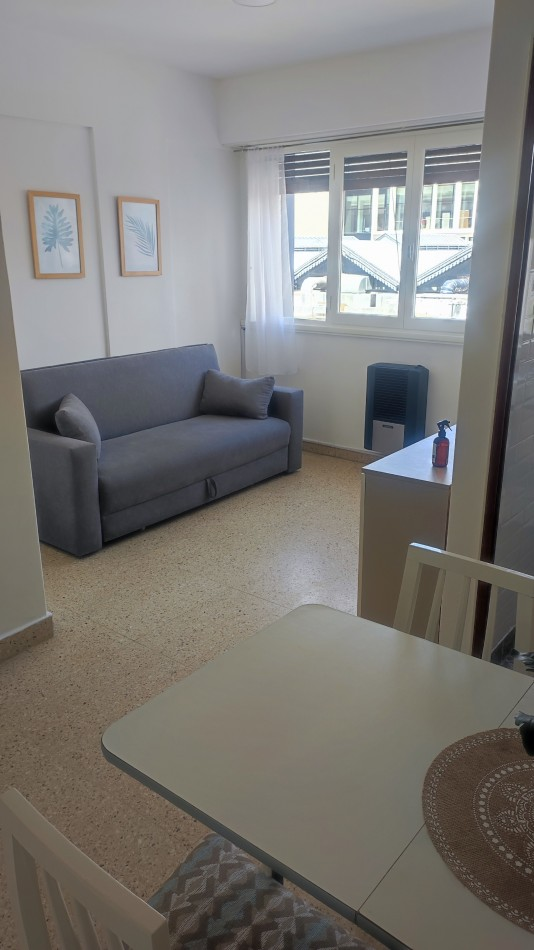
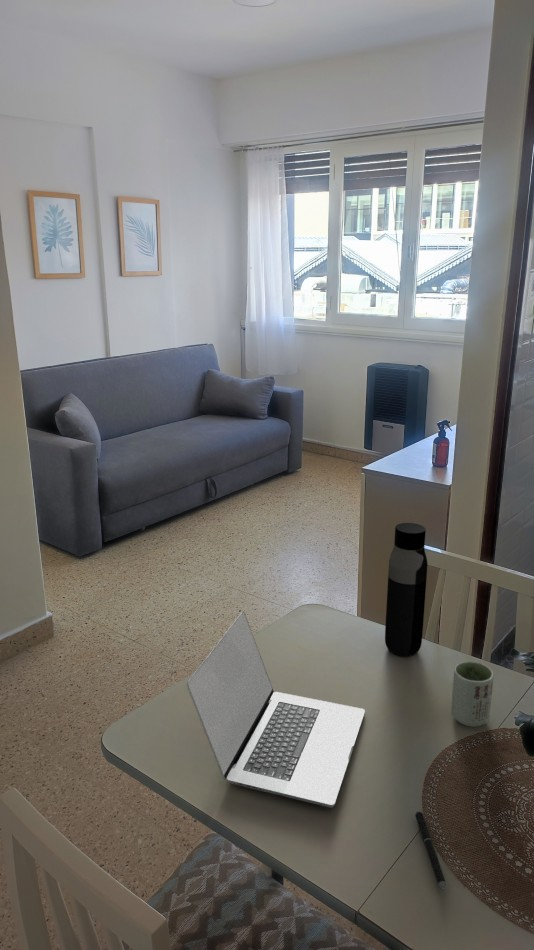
+ pen [414,810,447,894]
+ laptop [186,611,366,809]
+ water bottle [384,522,429,658]
+ cup [450,660,495,728]
